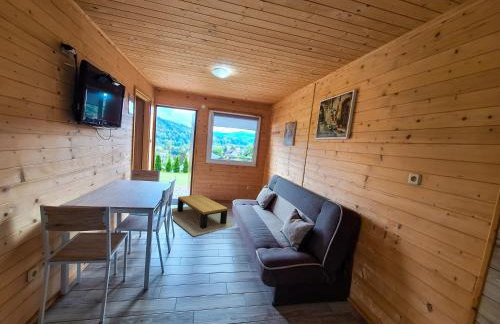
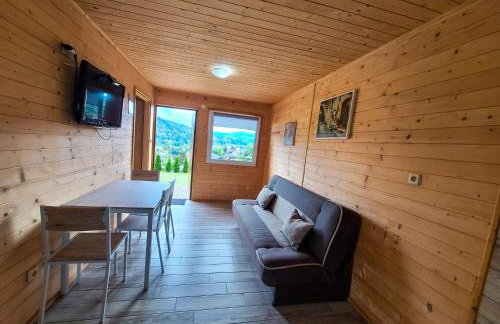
- coffee table [171,194,236,237]
